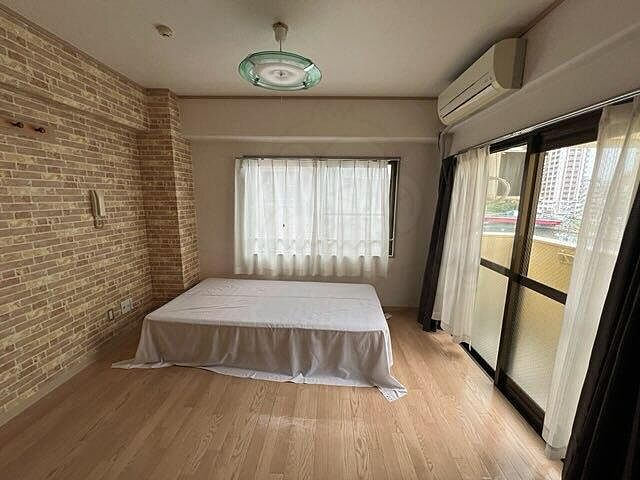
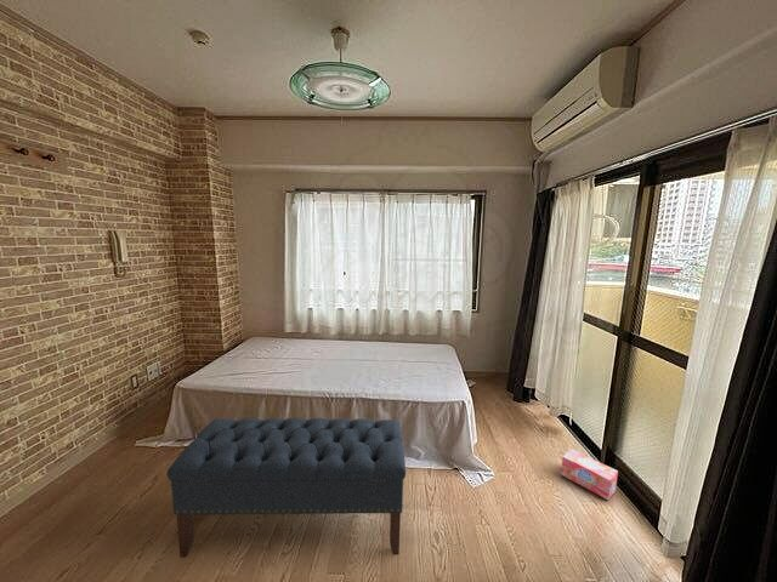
+ bench [165,417,407,559]
+ box [560,447,619,501]
